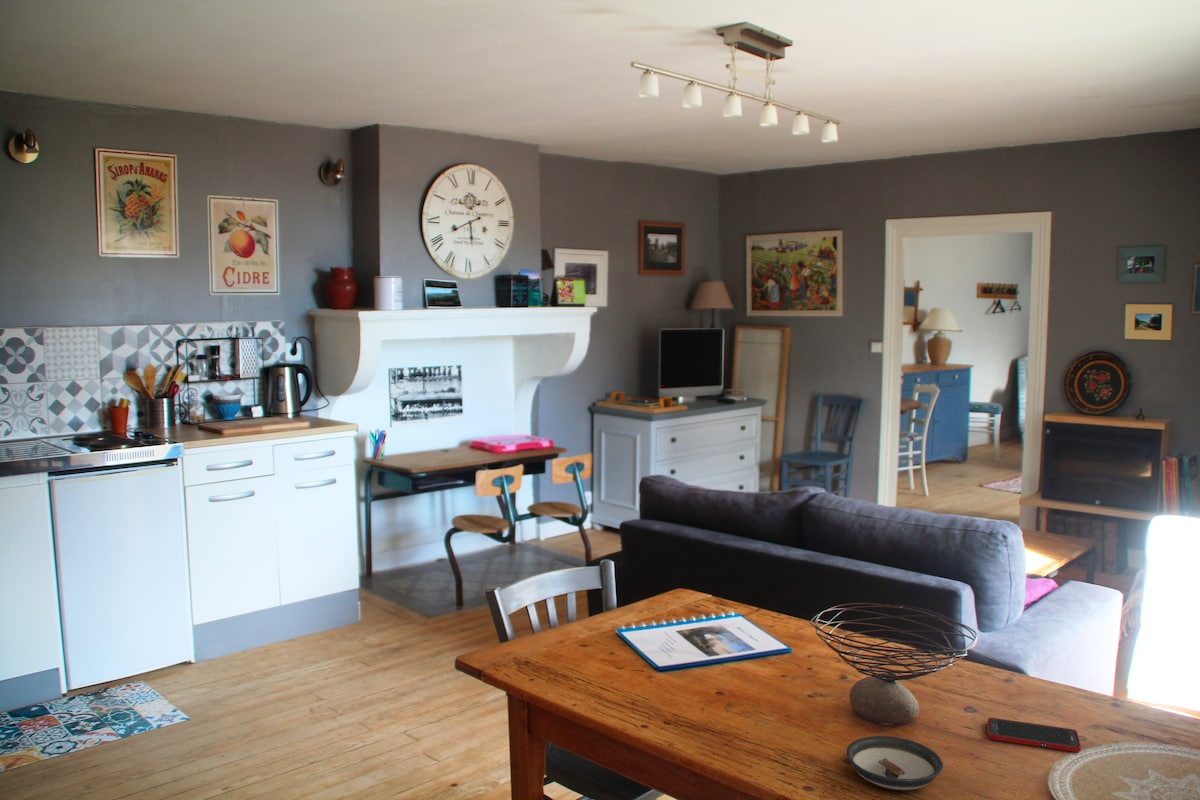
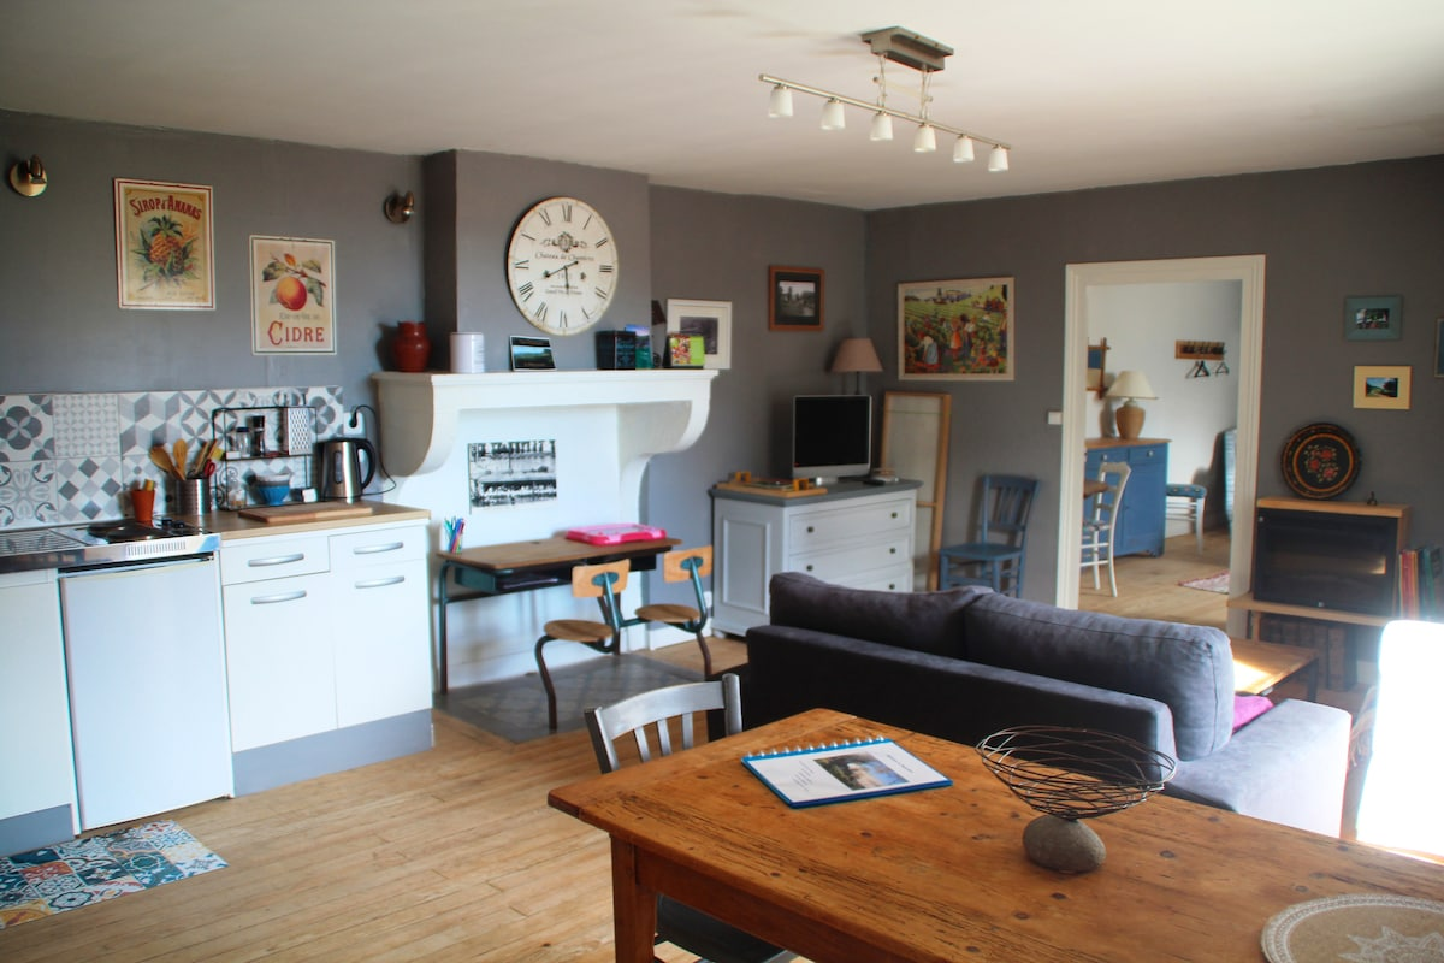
- saucer [845,735,944,791]
- cell phone [986,717,1082,753]
